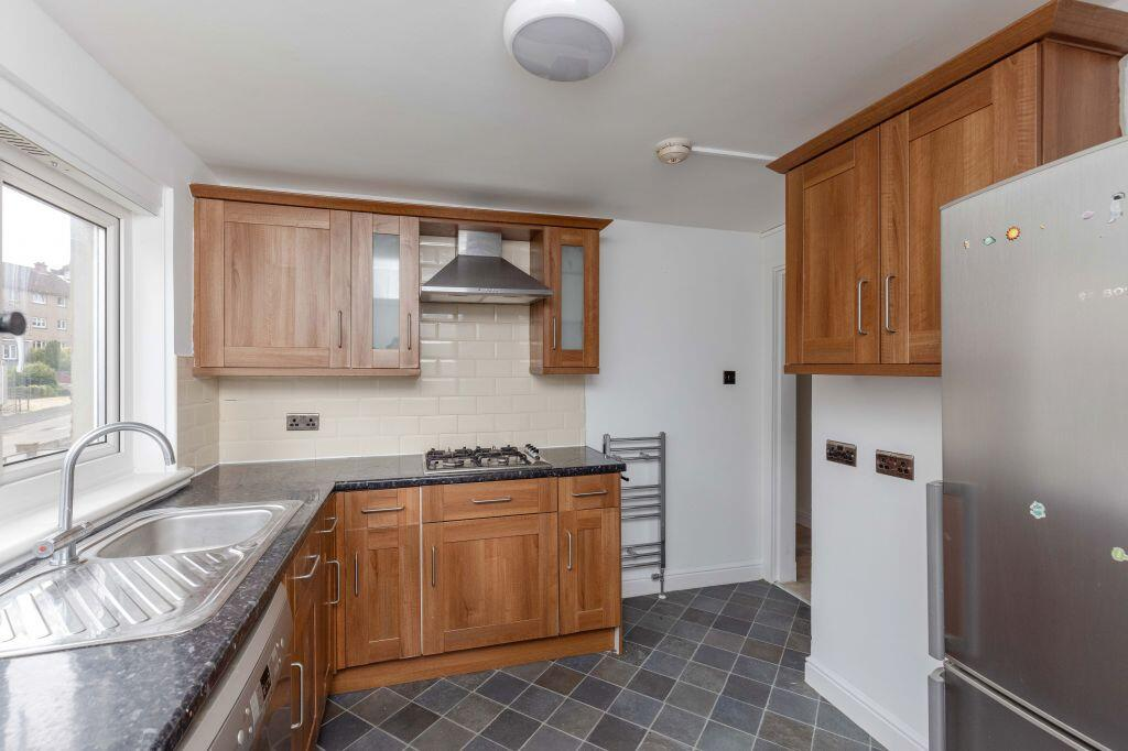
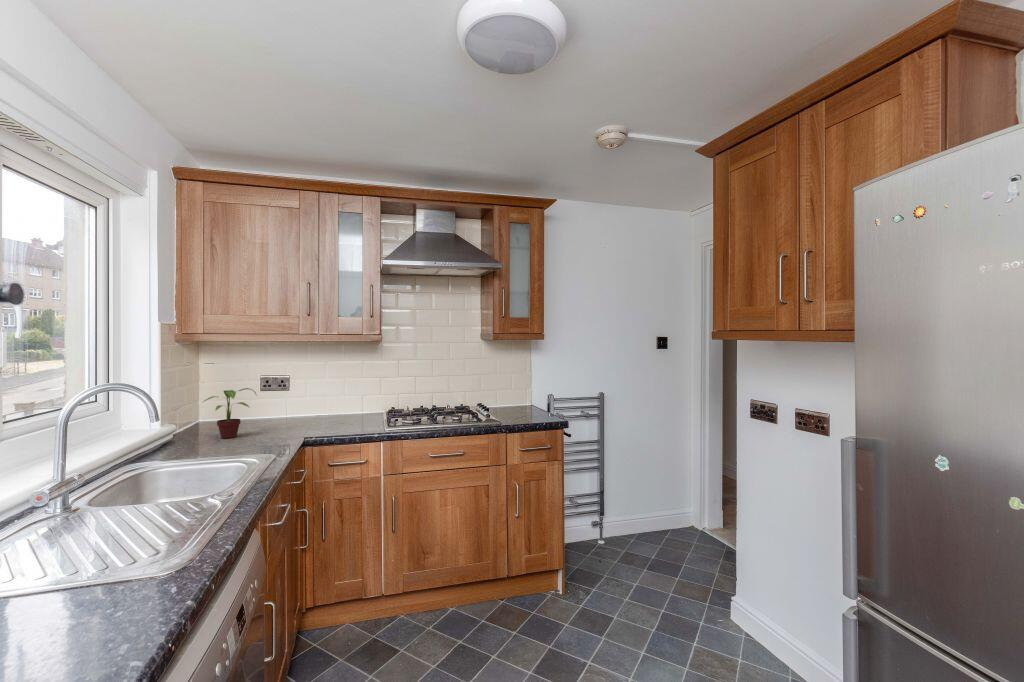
+ potted plant [201,387,257,439]
